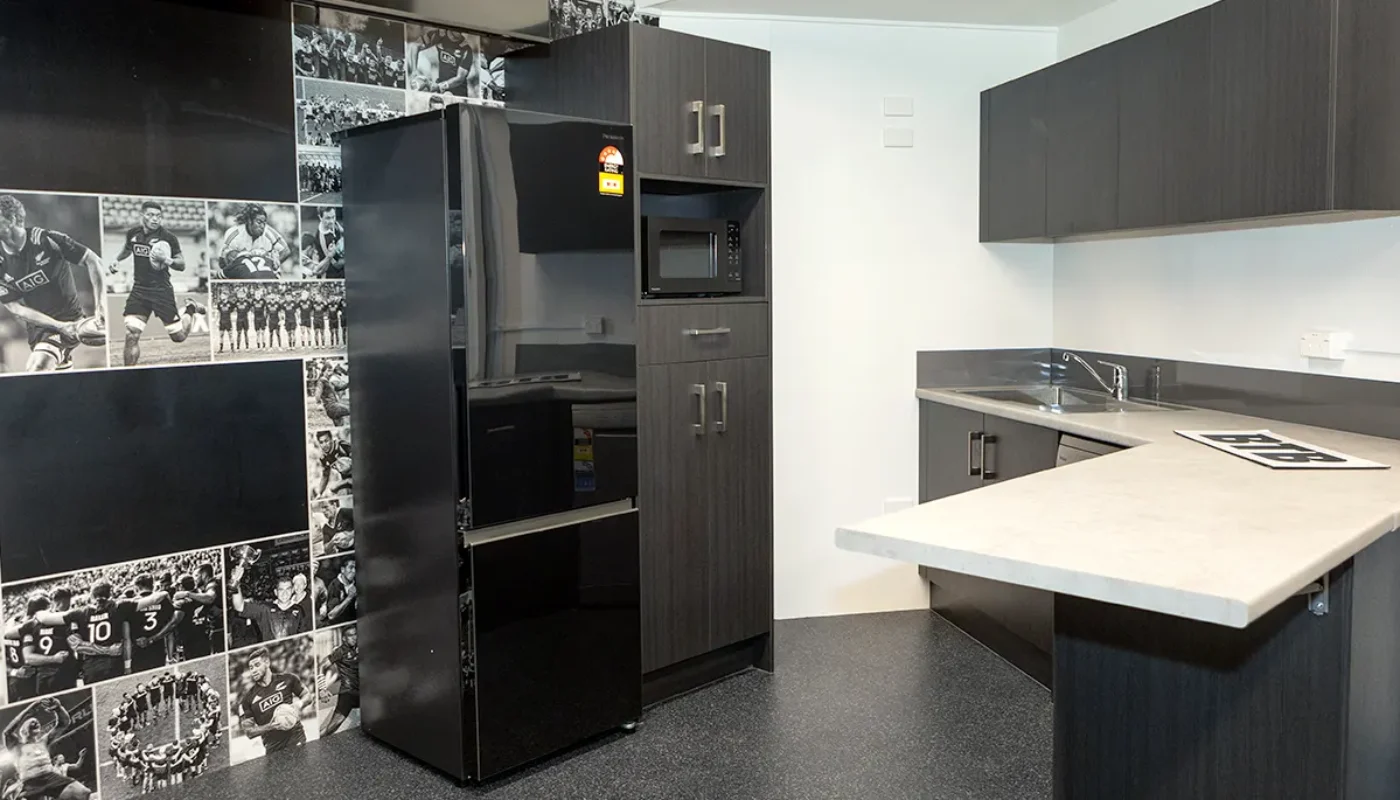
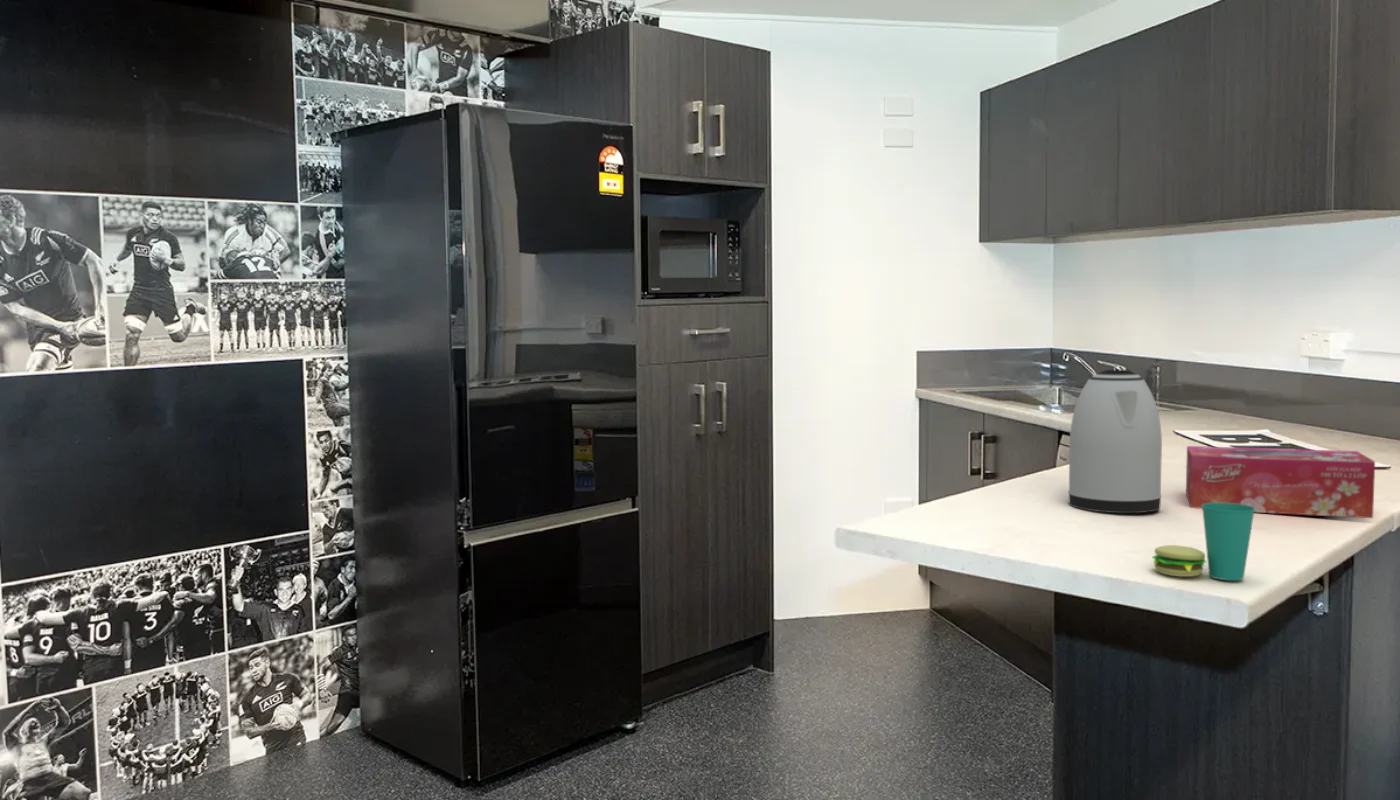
+ kettle [1067,369,1163,514]
+ cup [1151,503,1255,581]
+ tissue box [1185,445,1376,519]
